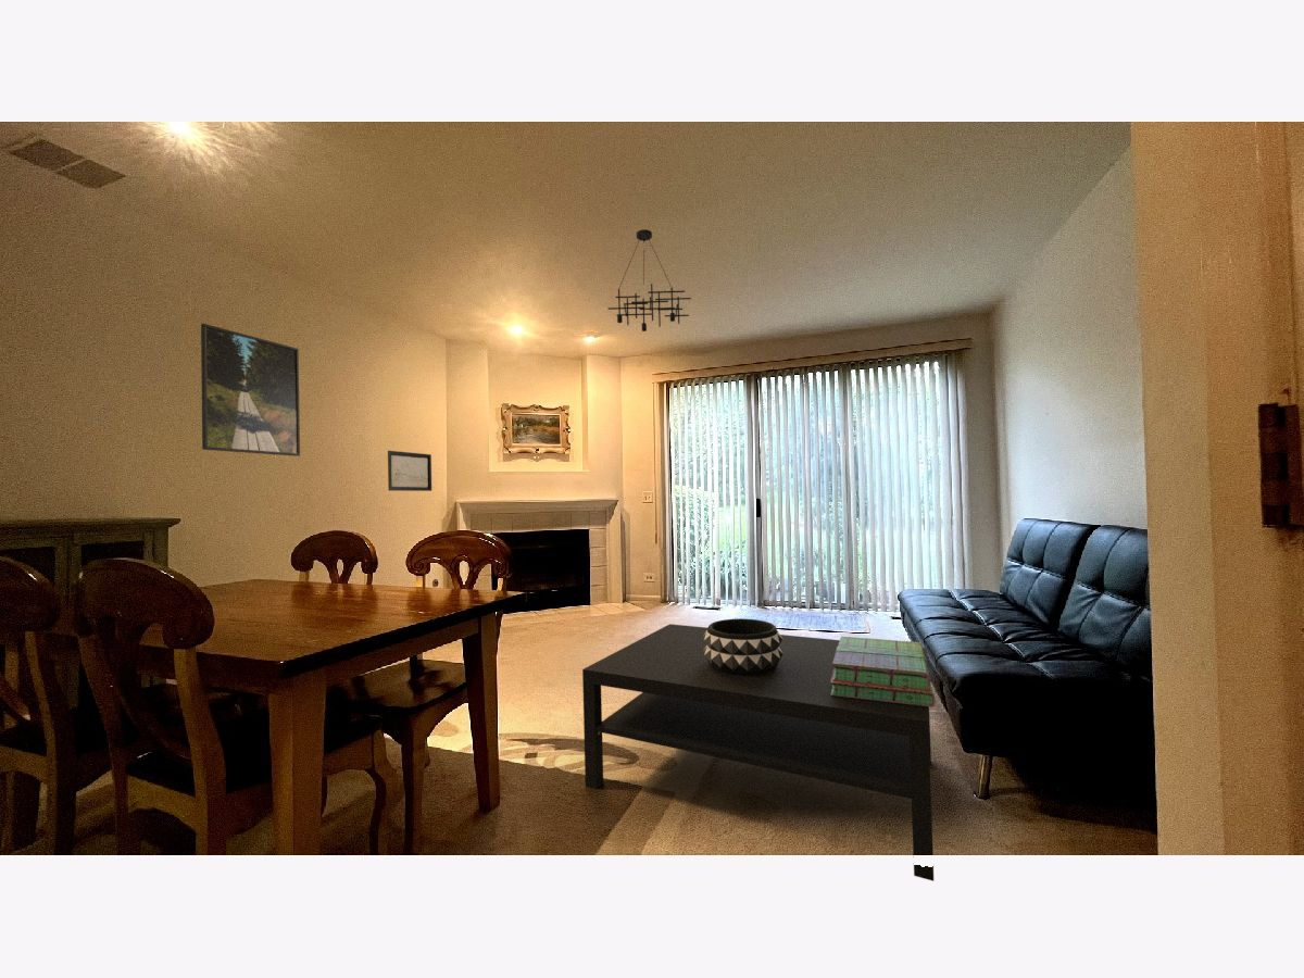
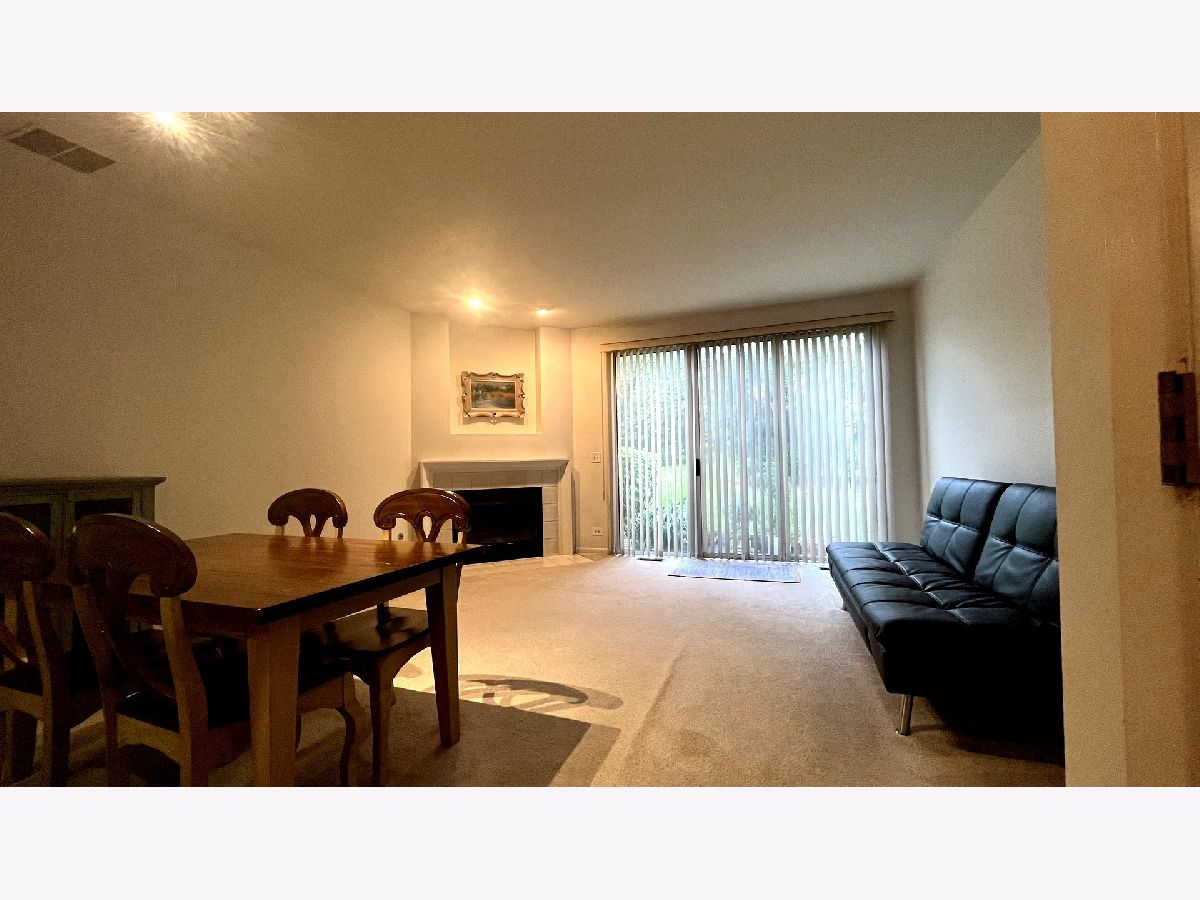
- wall art [387,450,432,492]
- stack of books [830,635,937,709]
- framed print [200,323,301,457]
- coffee table [581,623,935,882]
- chandelier [607,228,692,333]
- decorative bowl [703,617,783,675]
